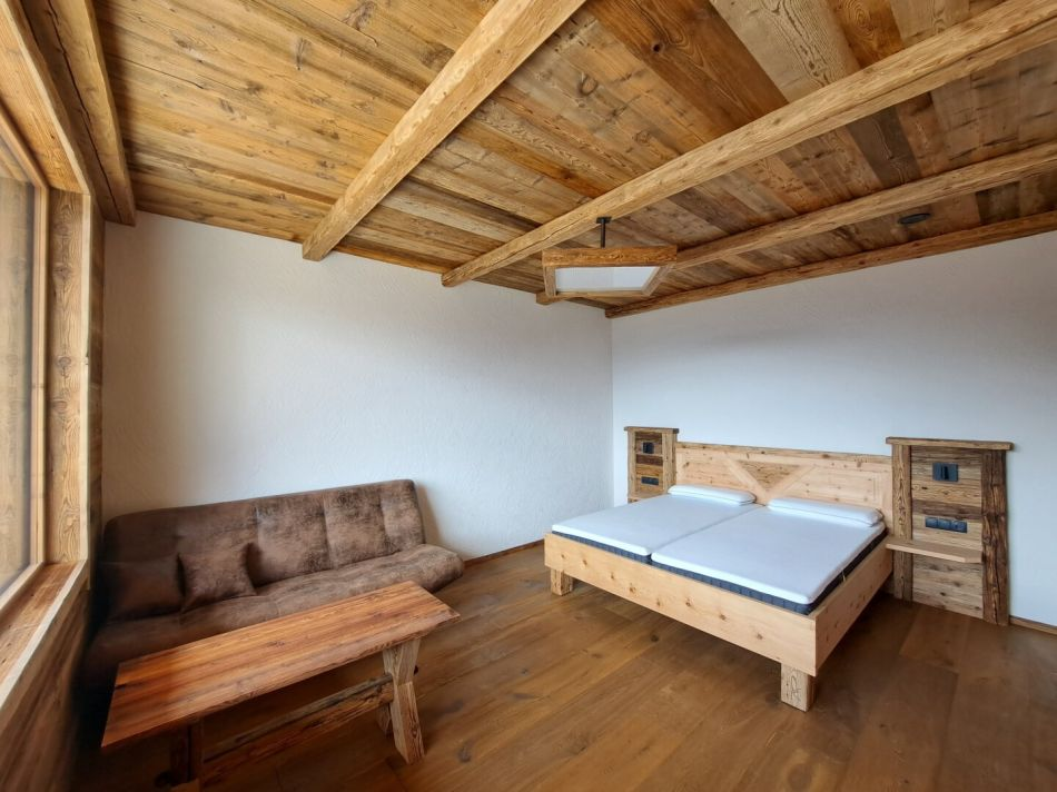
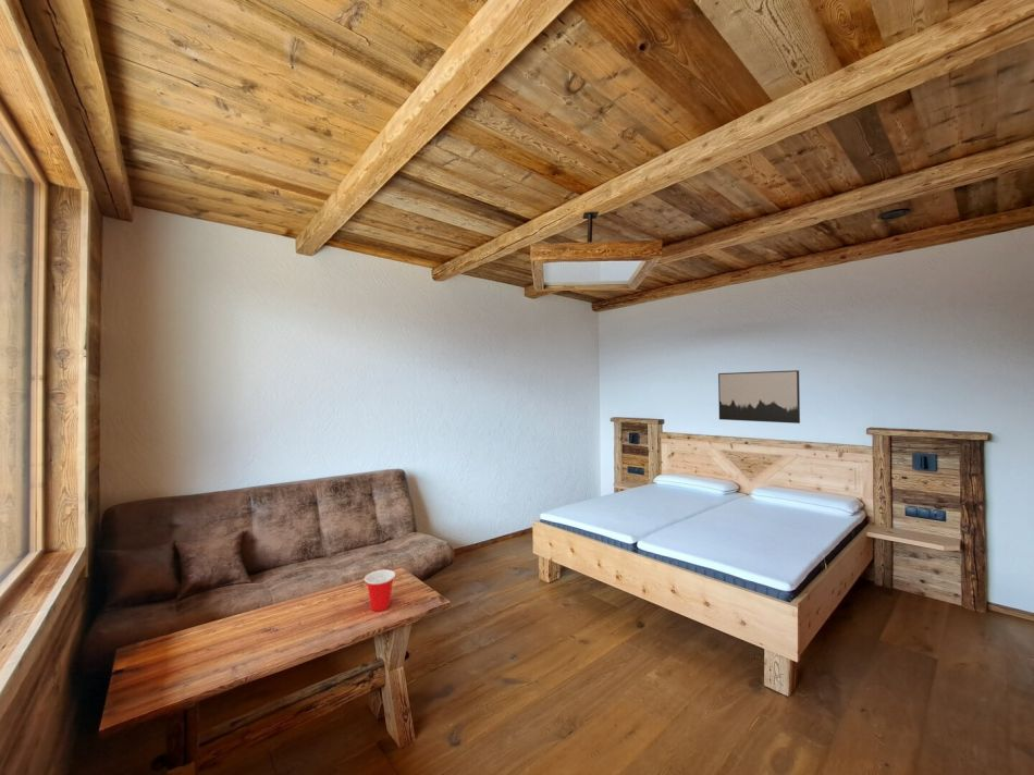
+ wall art [717,369,801,425]
+ cup [364,568,396,613]
